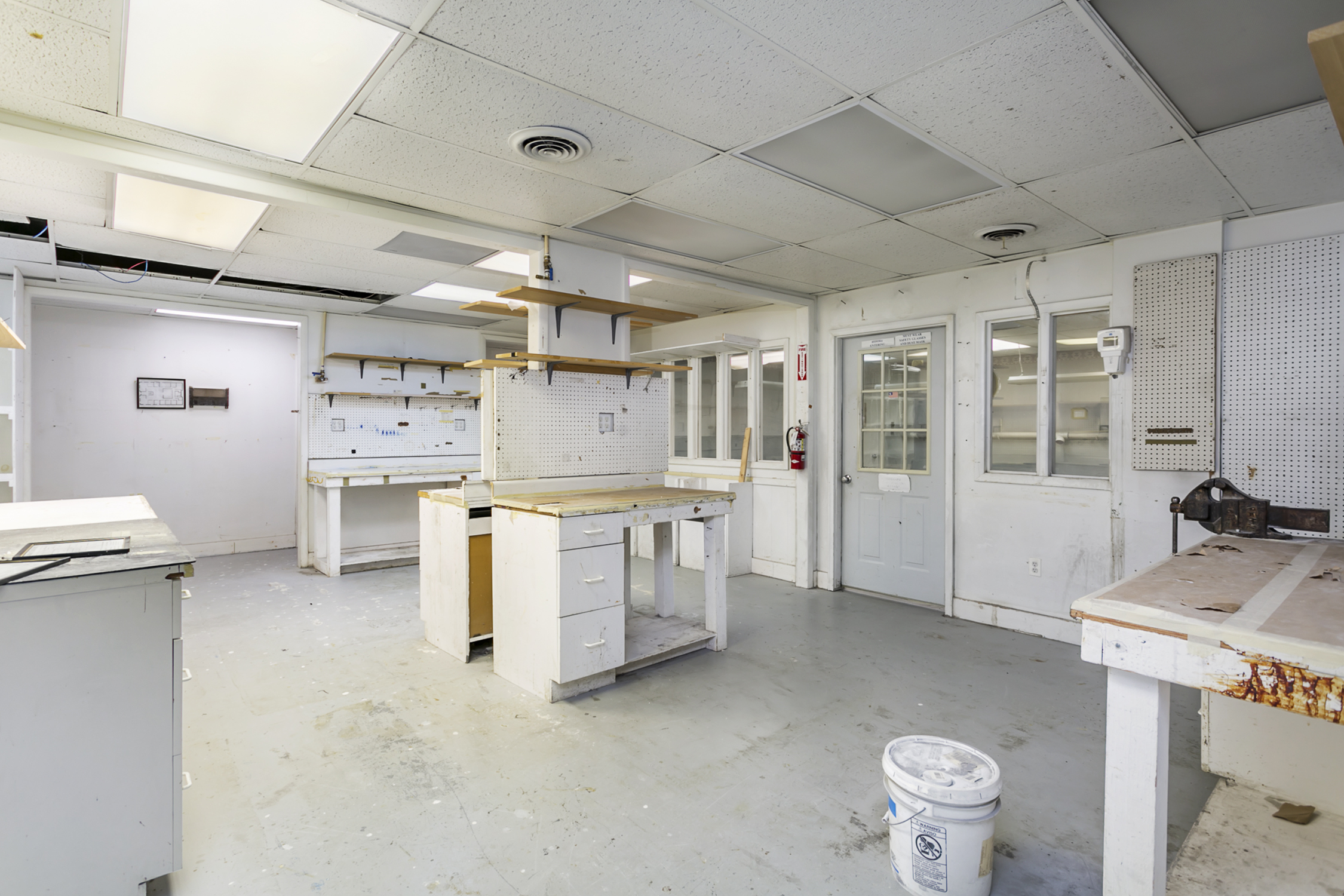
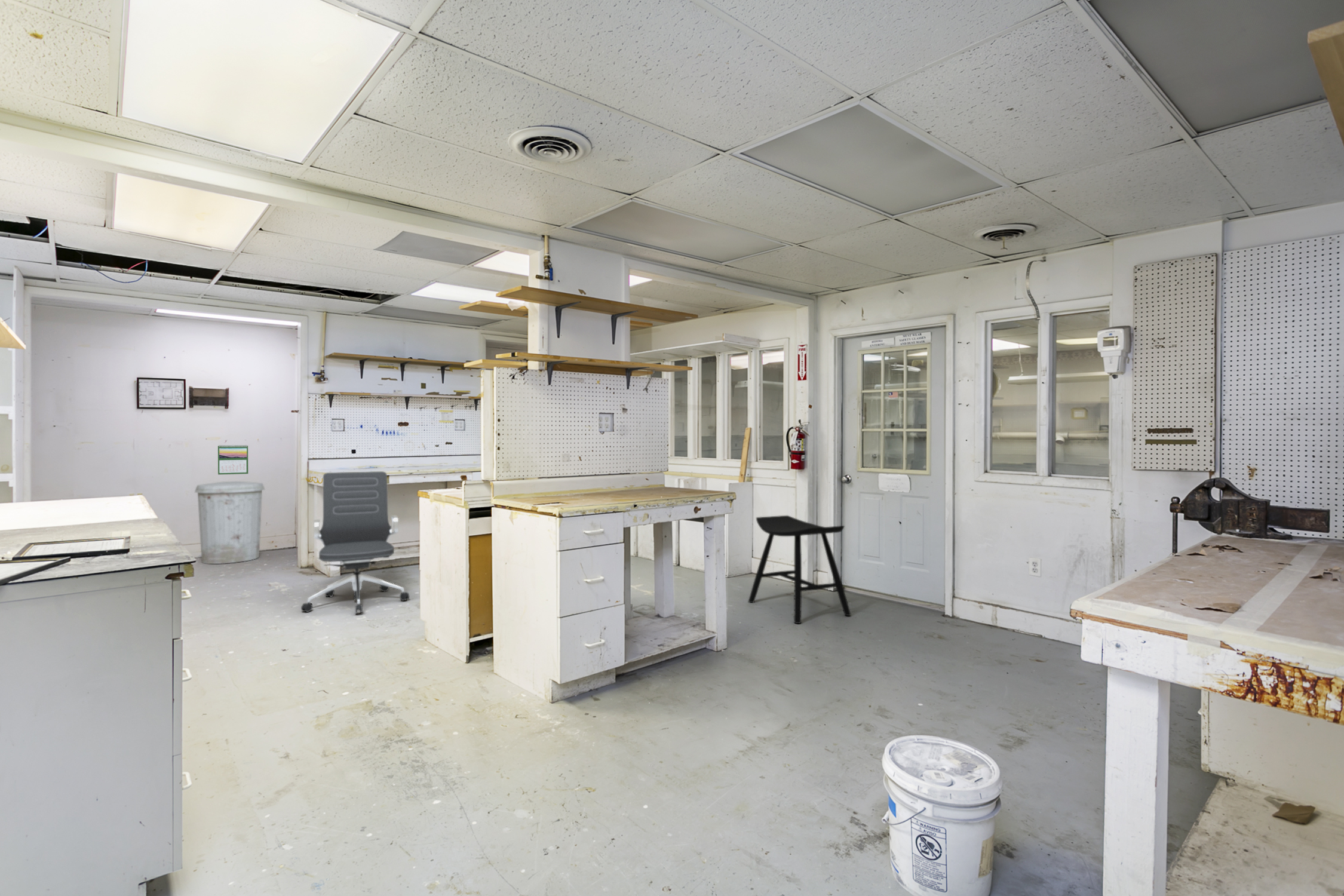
+ office chair [300,471,410,615]
+ trash can [194,481,265,564]
+ stool [748,515,852,624]
+ calendar [217,444,248,475]
